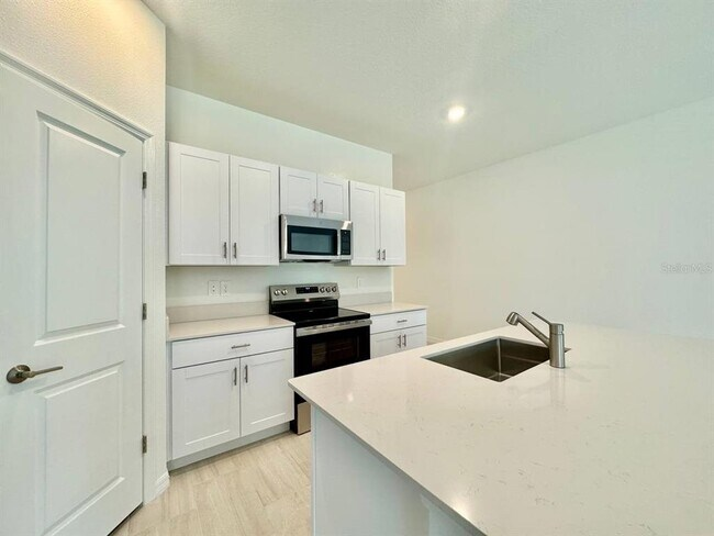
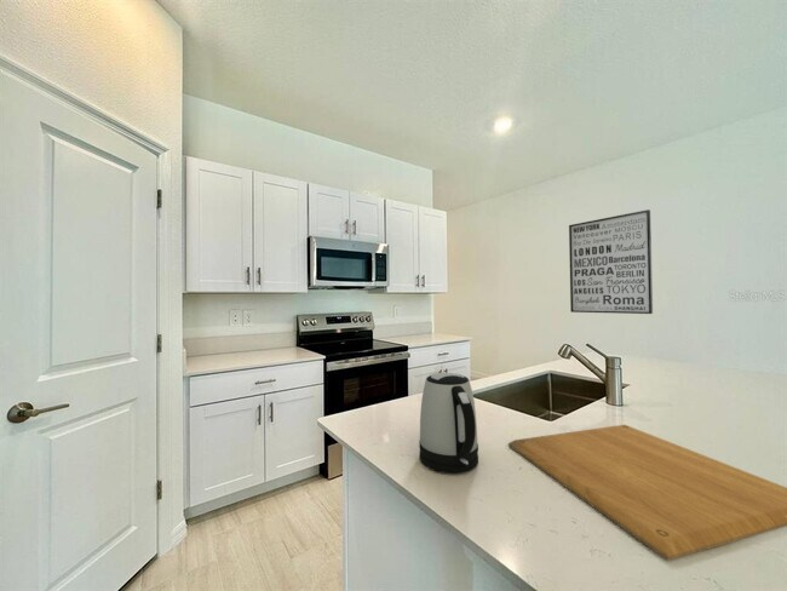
+ wall art [568,208,654,315]
+ chopping board [507,424,787,562]
+ kettle [418,372,479,475]
